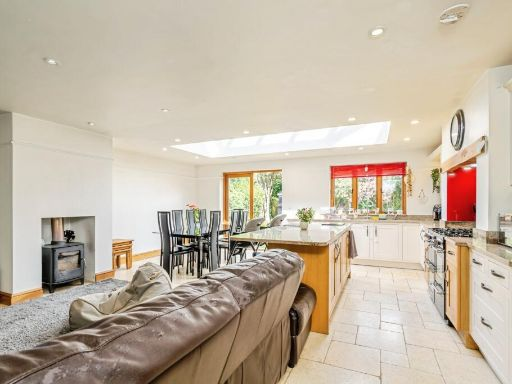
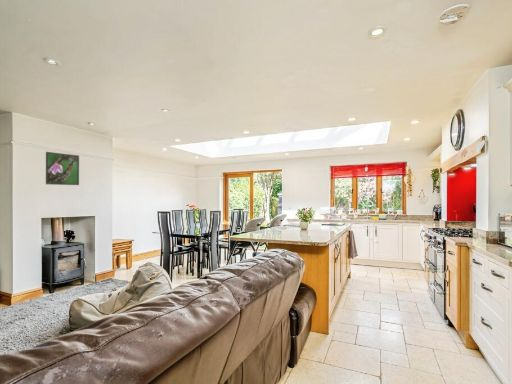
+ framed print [45,151,80,186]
